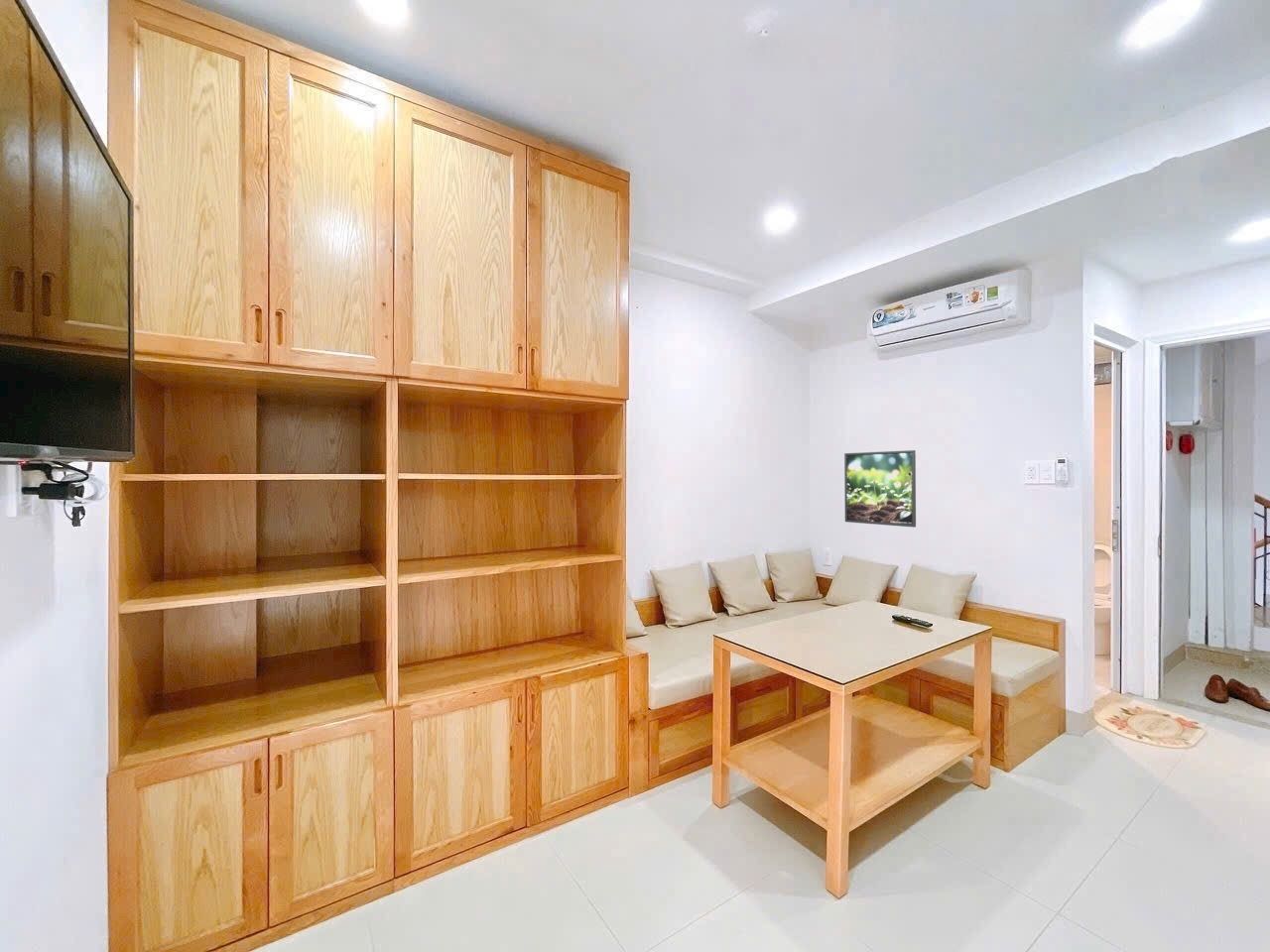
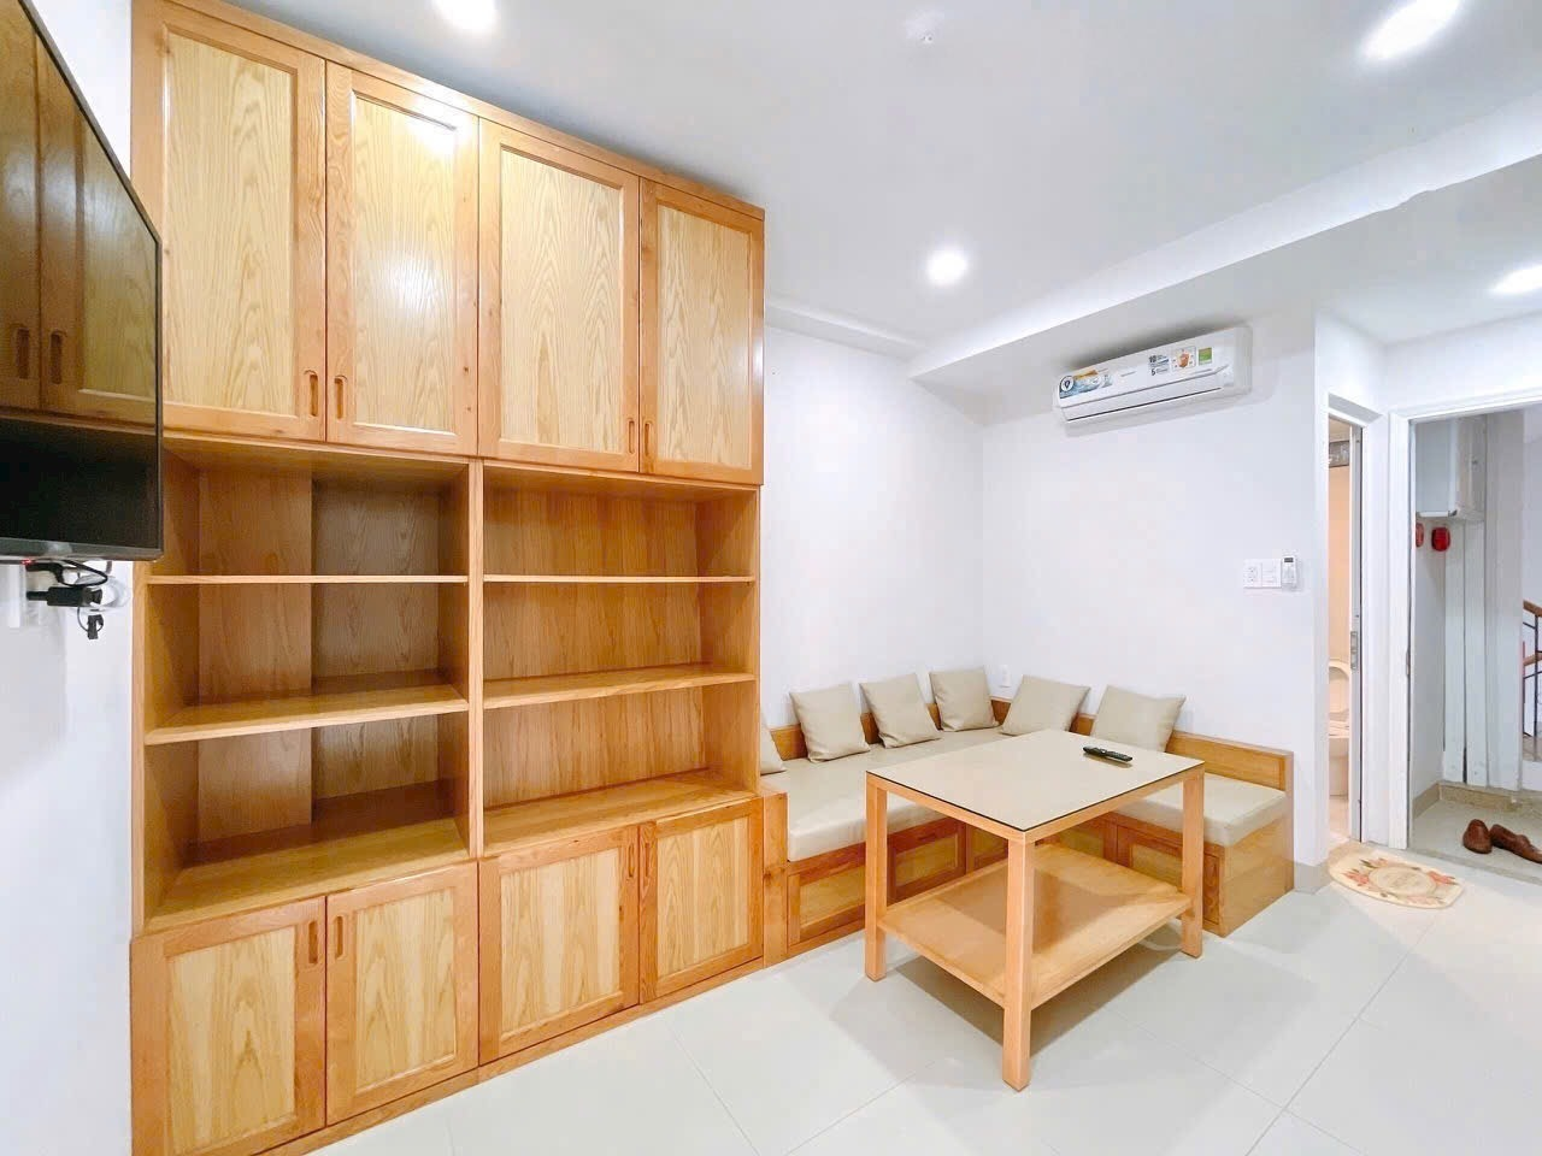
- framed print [843,449,917,529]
